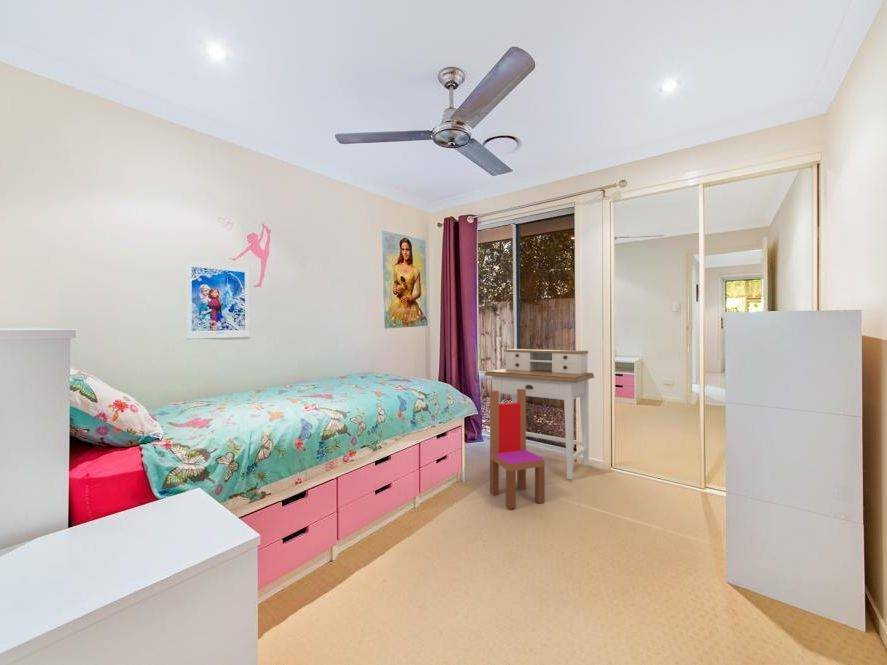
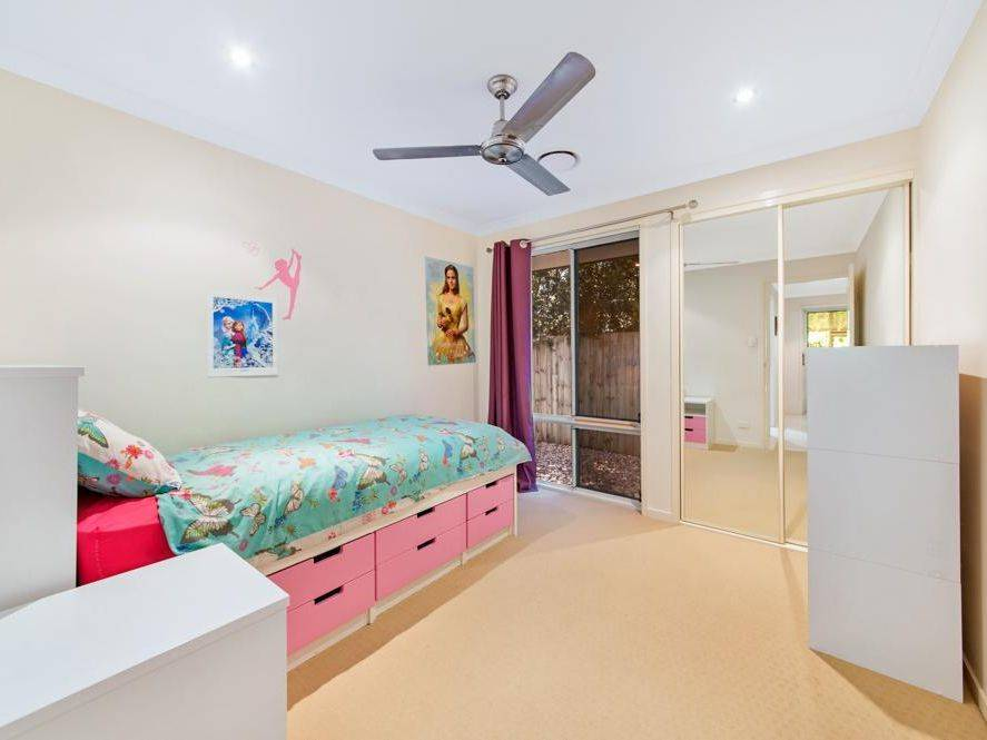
- desk [484,348,595,480]
- chair [489,389,546,510]
